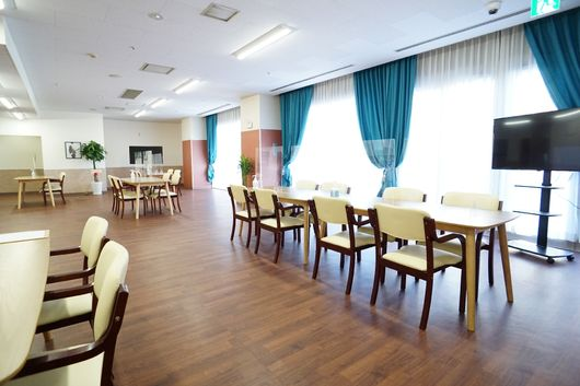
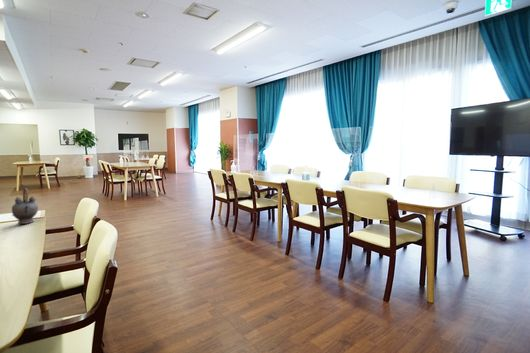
+ teapot [11,187,39,225]
